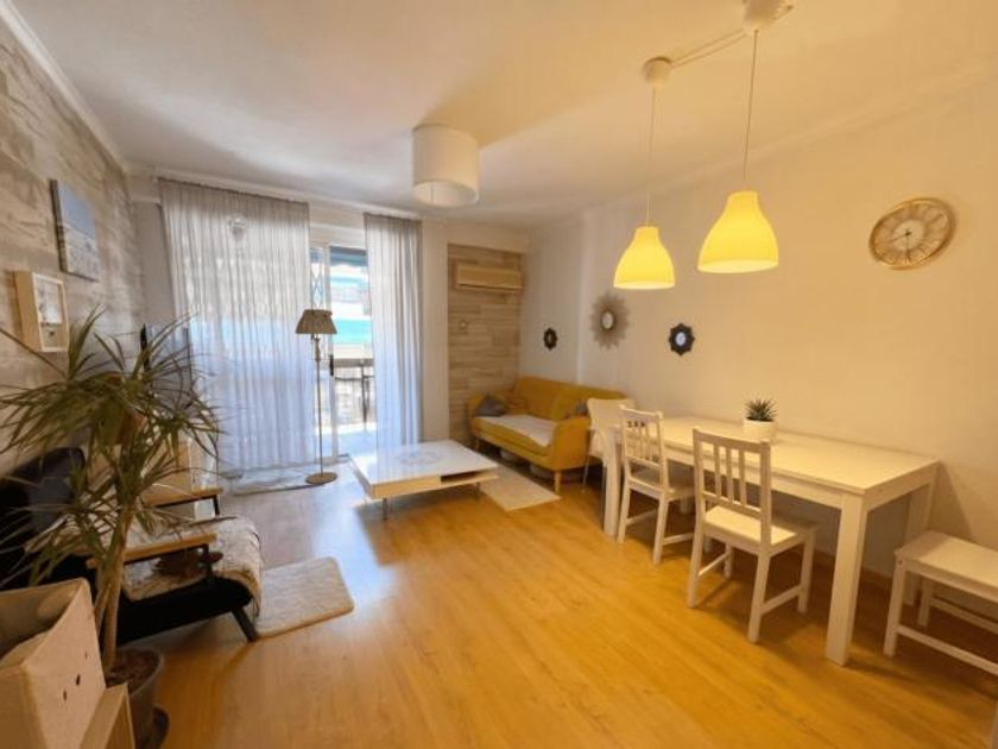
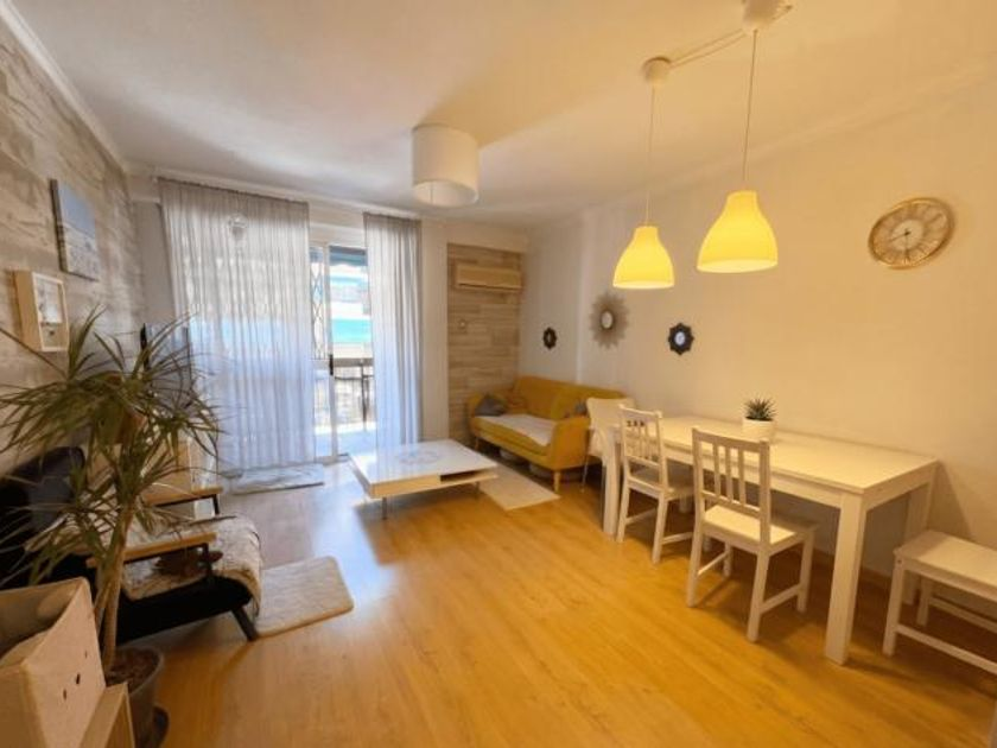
- floor lamp [293,308,339,485]
